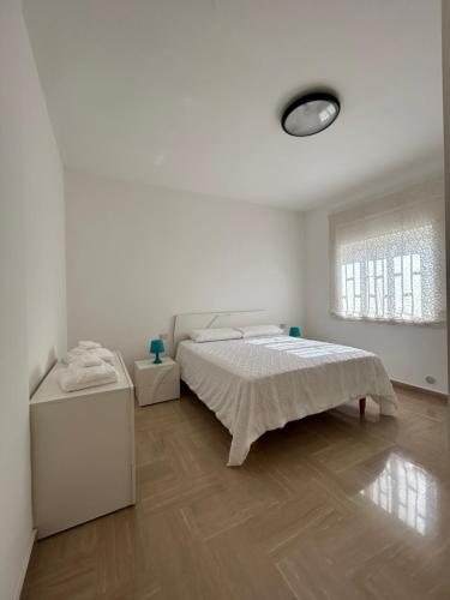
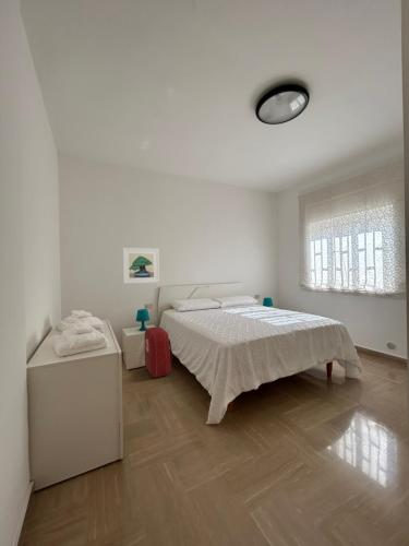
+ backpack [143,325,173,379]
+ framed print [122,247,160,285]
